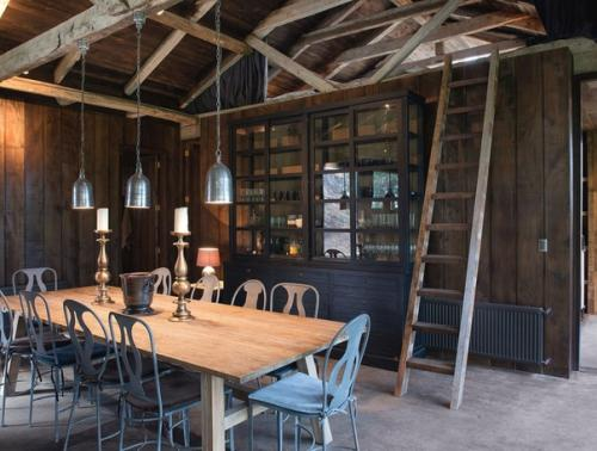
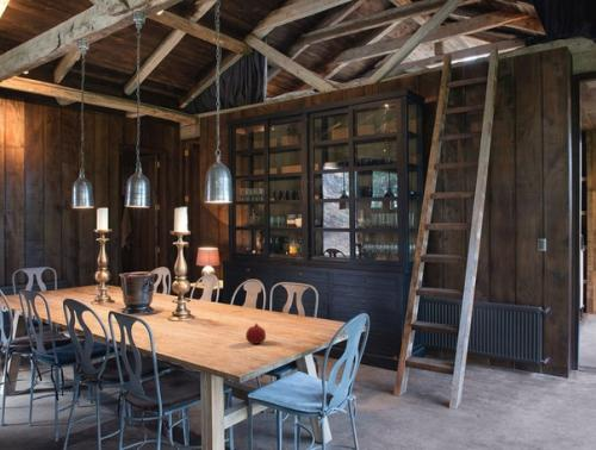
+ fruit [244,323,267,345]
